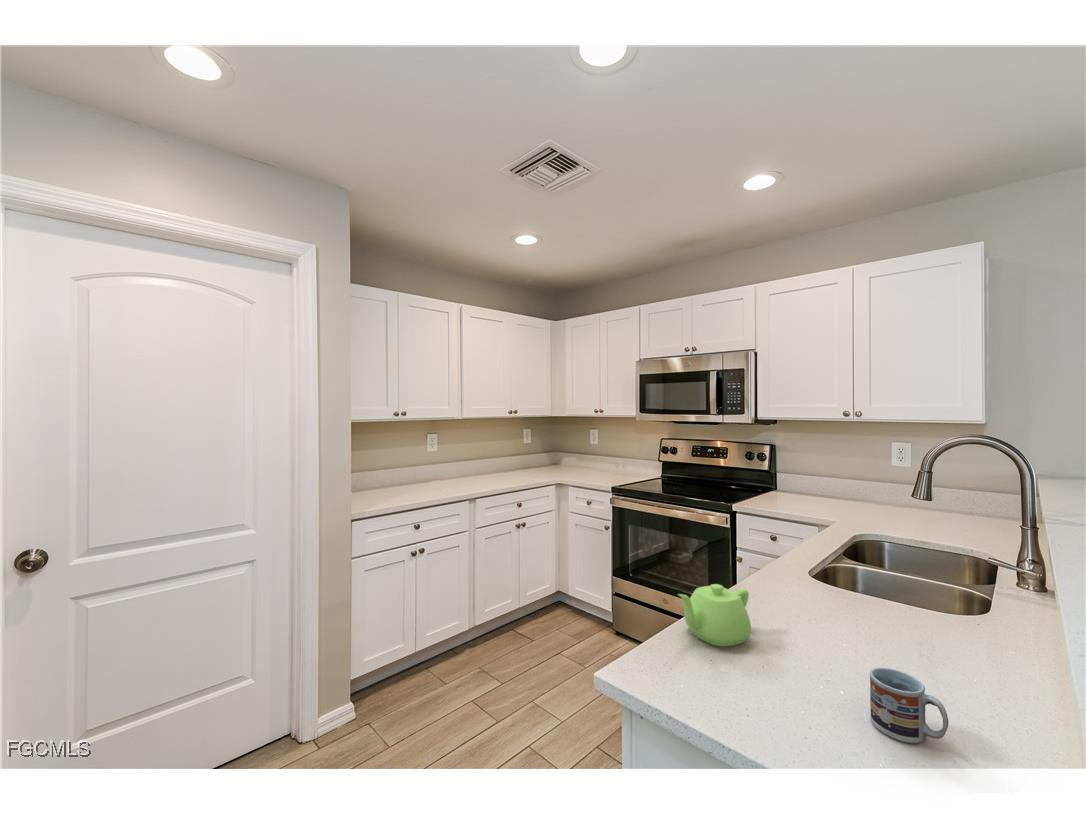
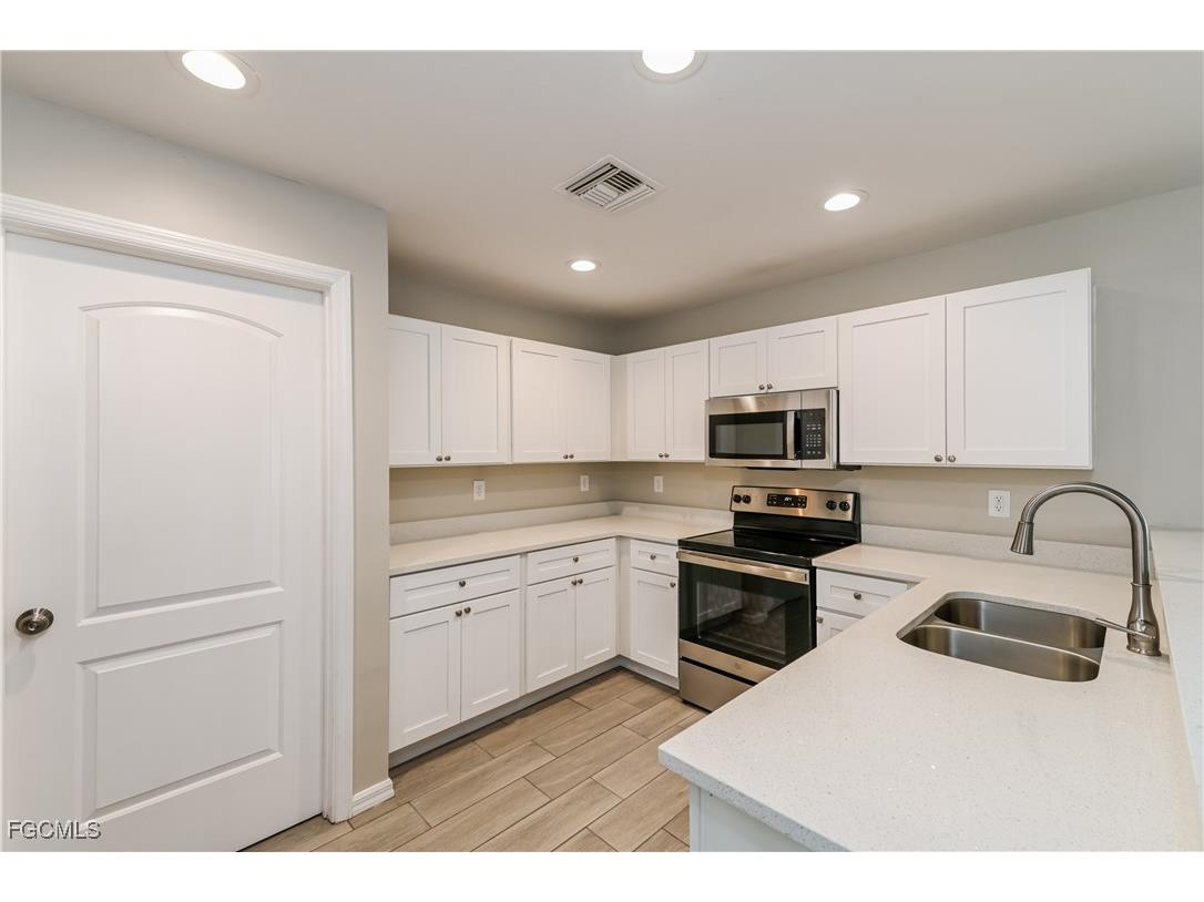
- teapot [677,583,752,647]
- cup [869,667,950,744]
